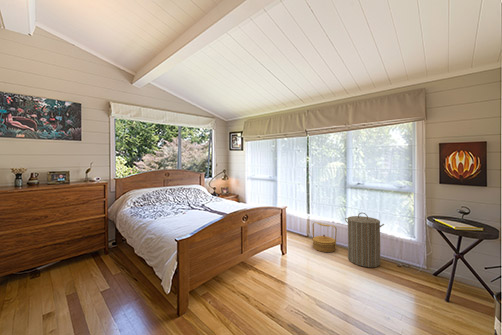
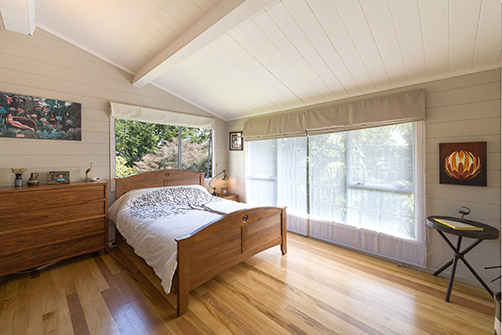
- laundry hamper [344,212,385,268]
- basket [312,221,338,253]
